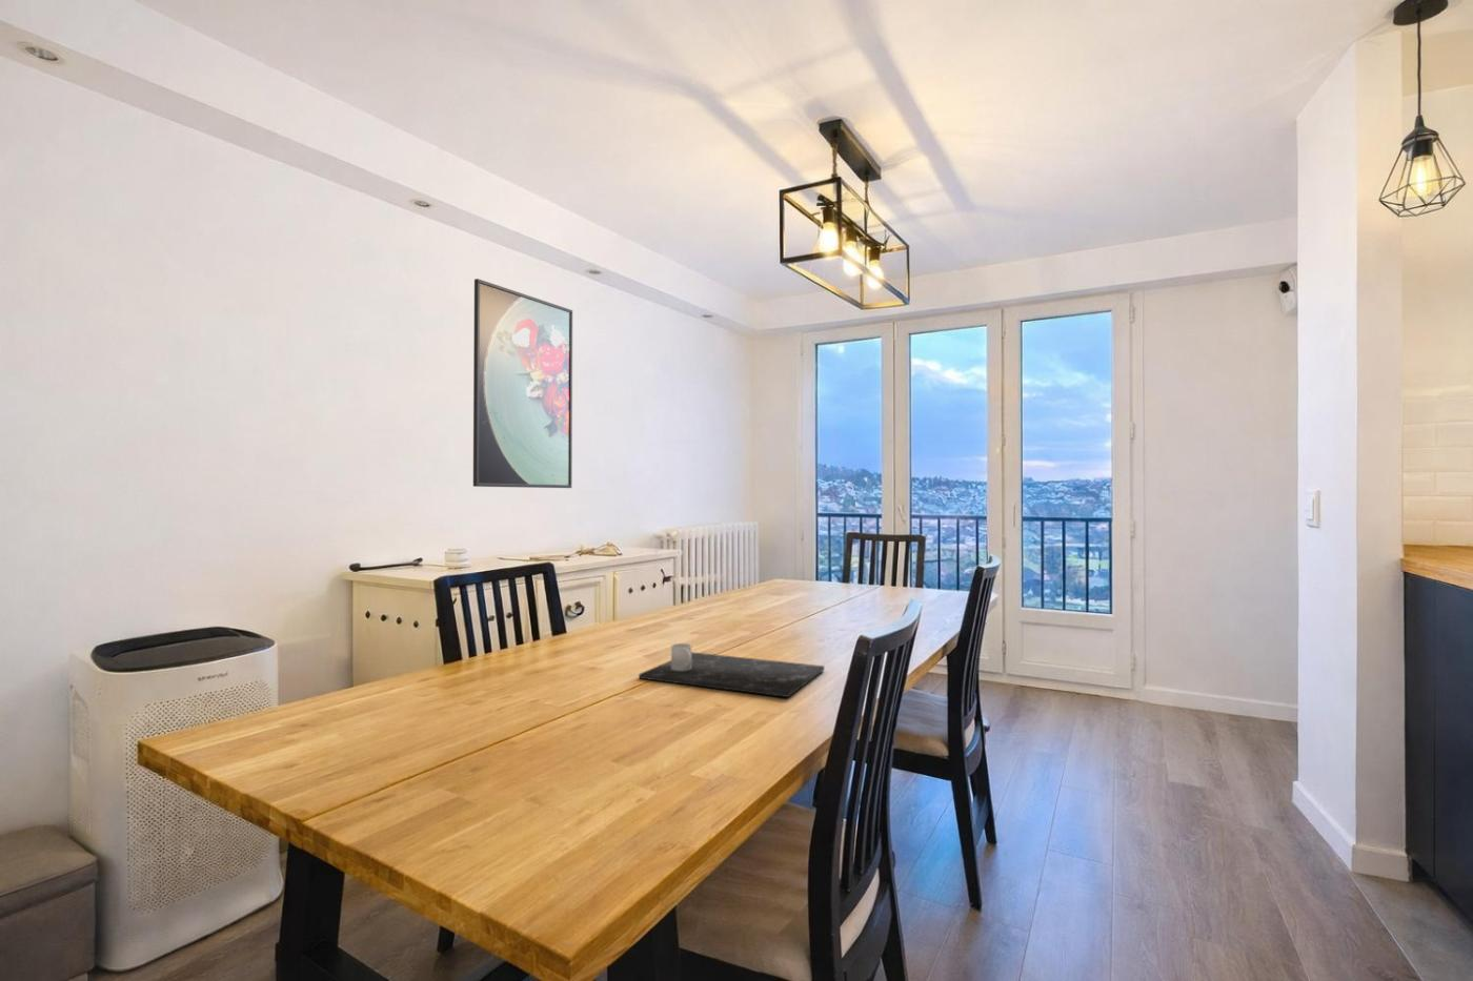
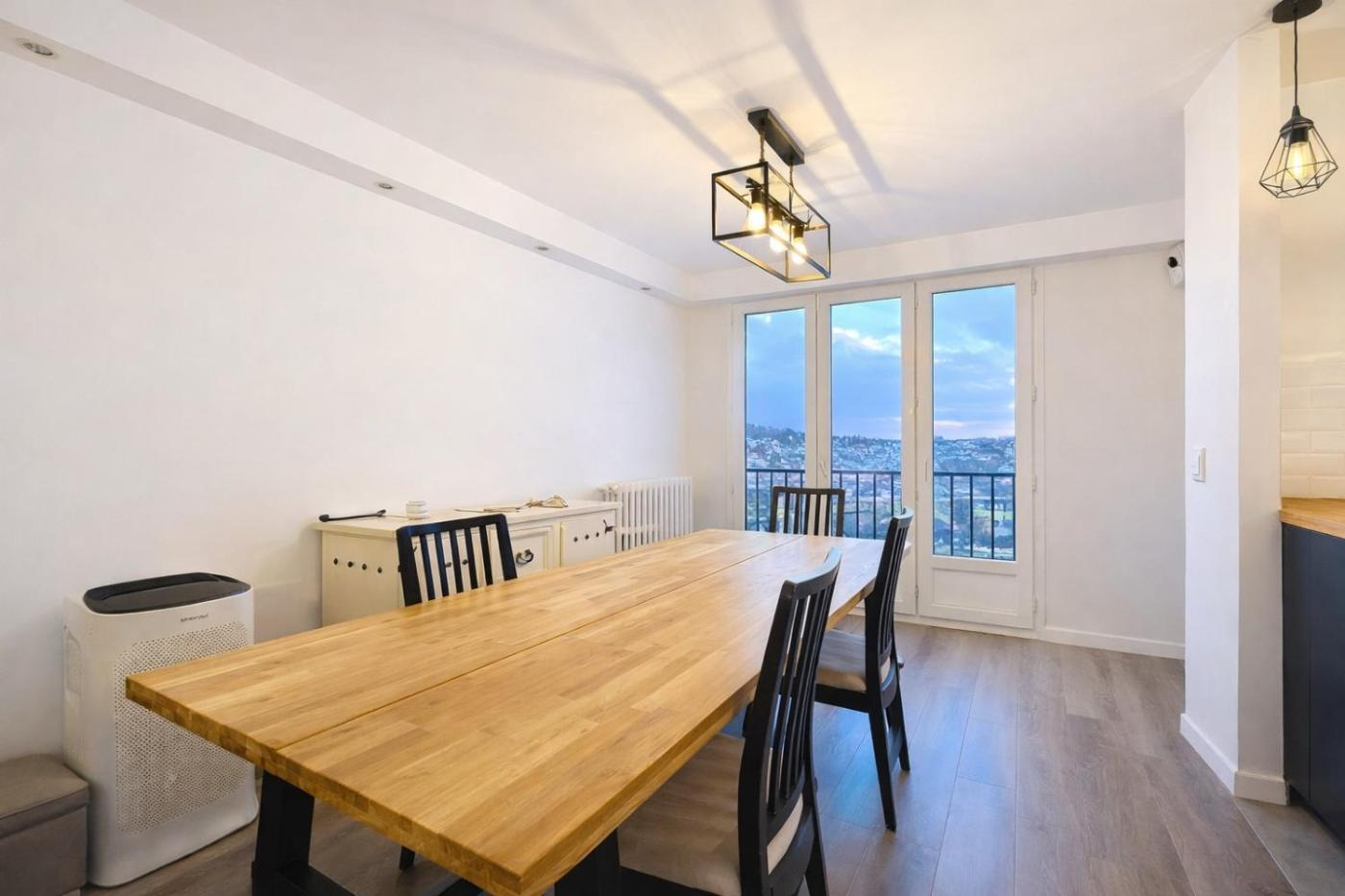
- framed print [472,278,574,489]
- place mat [637,643,825,699]
